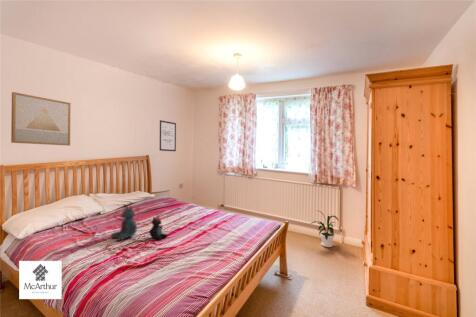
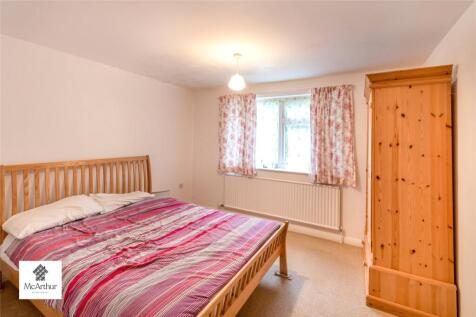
- stuffed animal [110,204,138,242]
- house plant [309,209,340,248]
- teddy bear [148,214,168,241]
- wall art [159,119,177,152]
- wall art [10,91,72,147]
